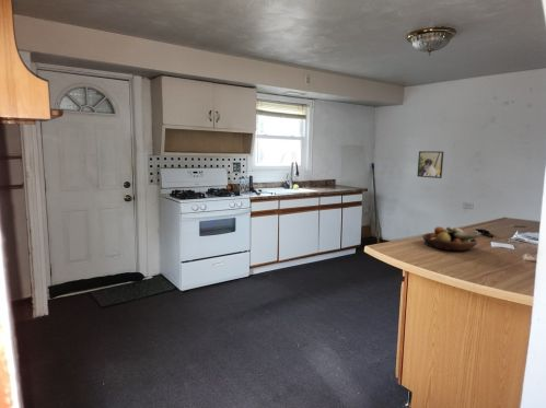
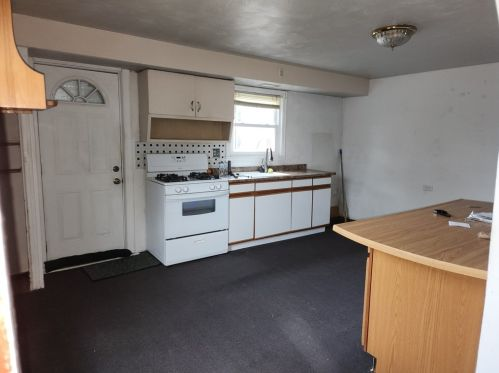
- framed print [417,150,444,179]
- fruit bowl [421,225,483,252]
